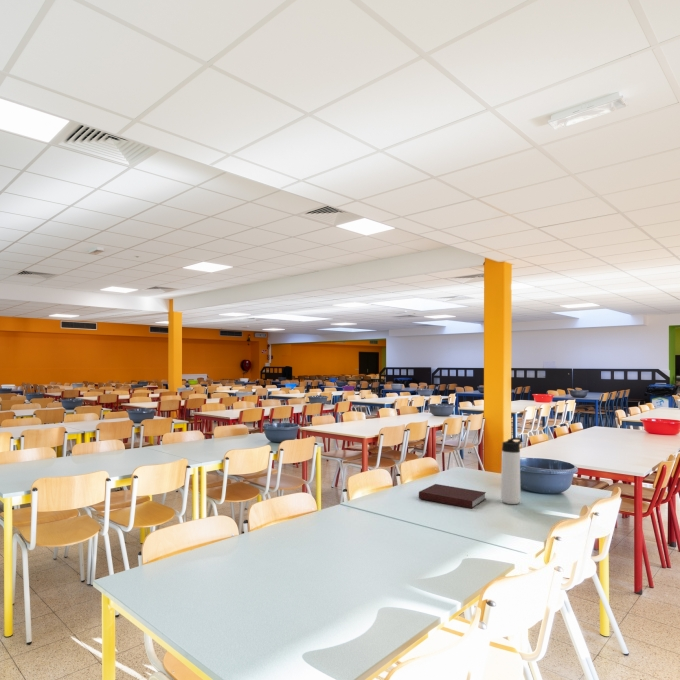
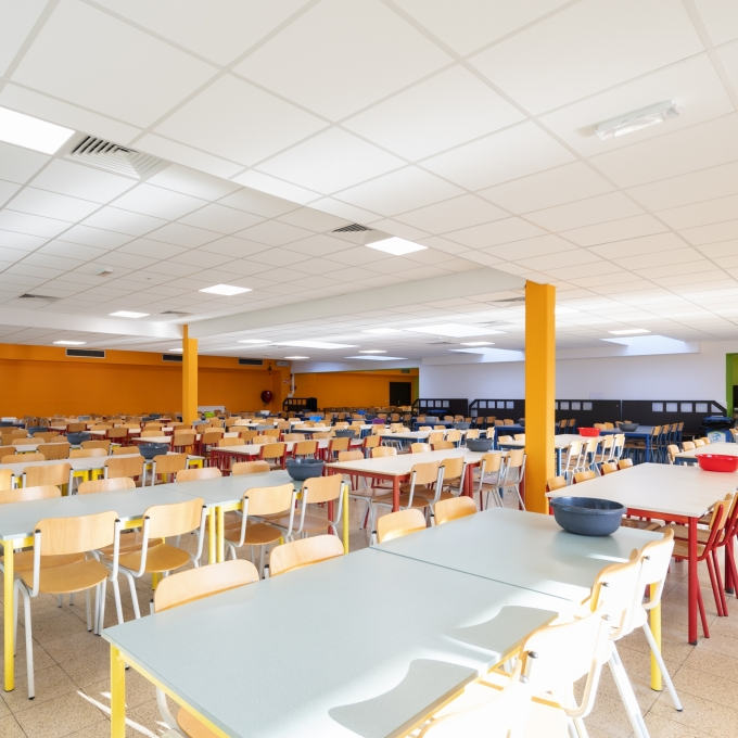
- notebook [418,483,487,509]
- thermos bottle [500,437,523,505]
